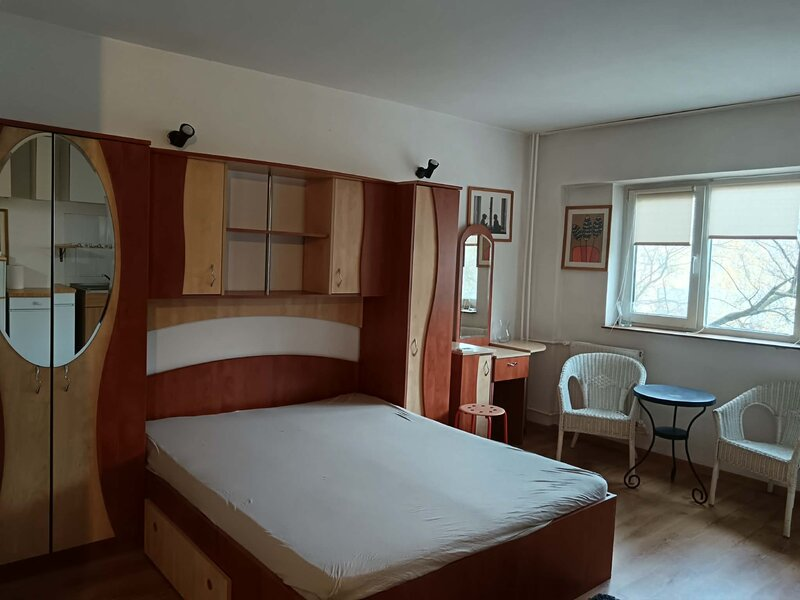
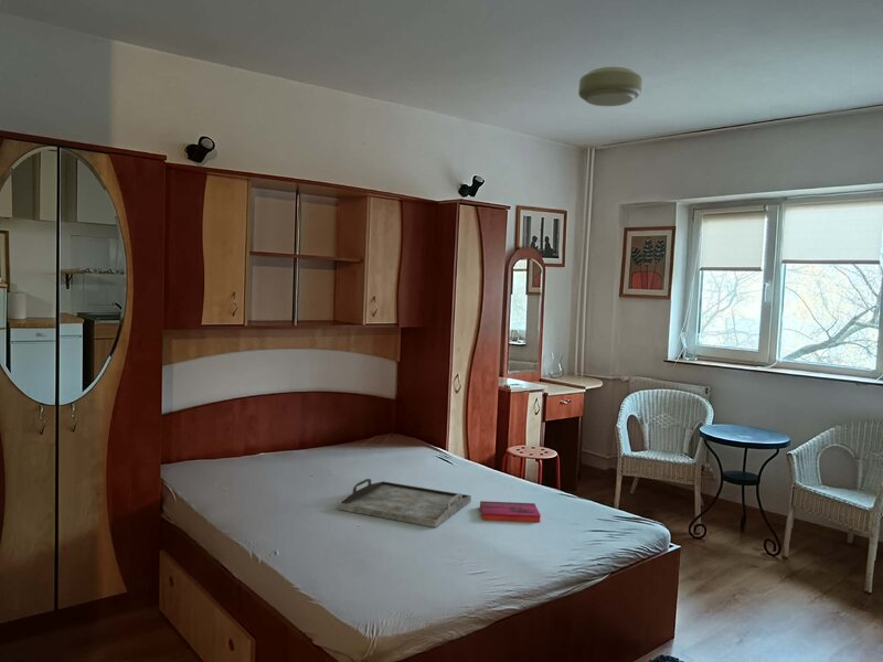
+ ceiling light [577,65,643,107]
+ serving tray [337,478,472,528]
+ hardback book [479,500,542,524]
